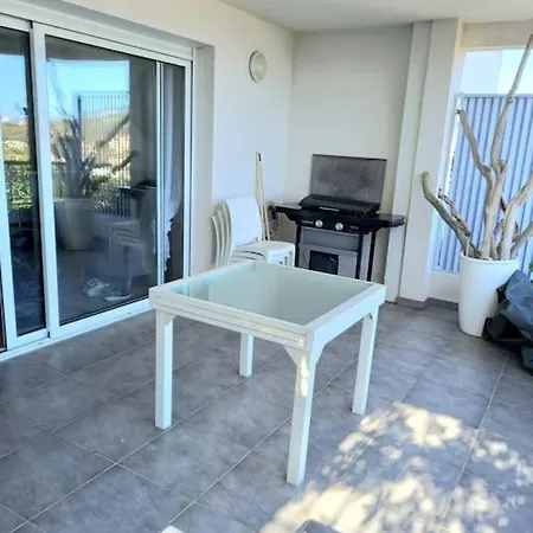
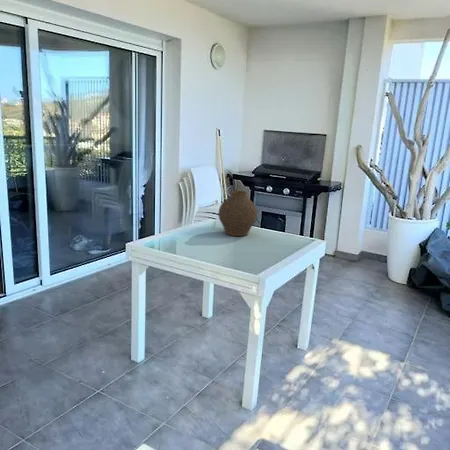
+ vase [217,190,258,237]
